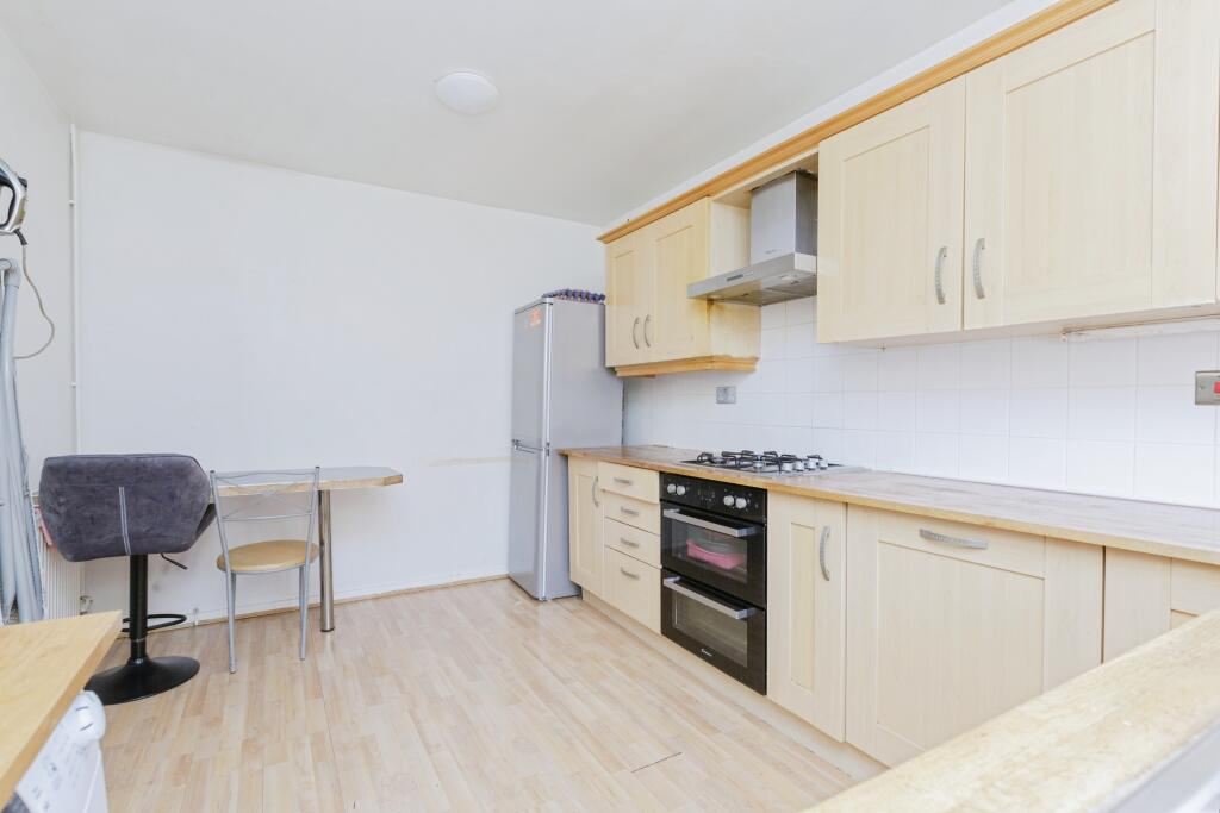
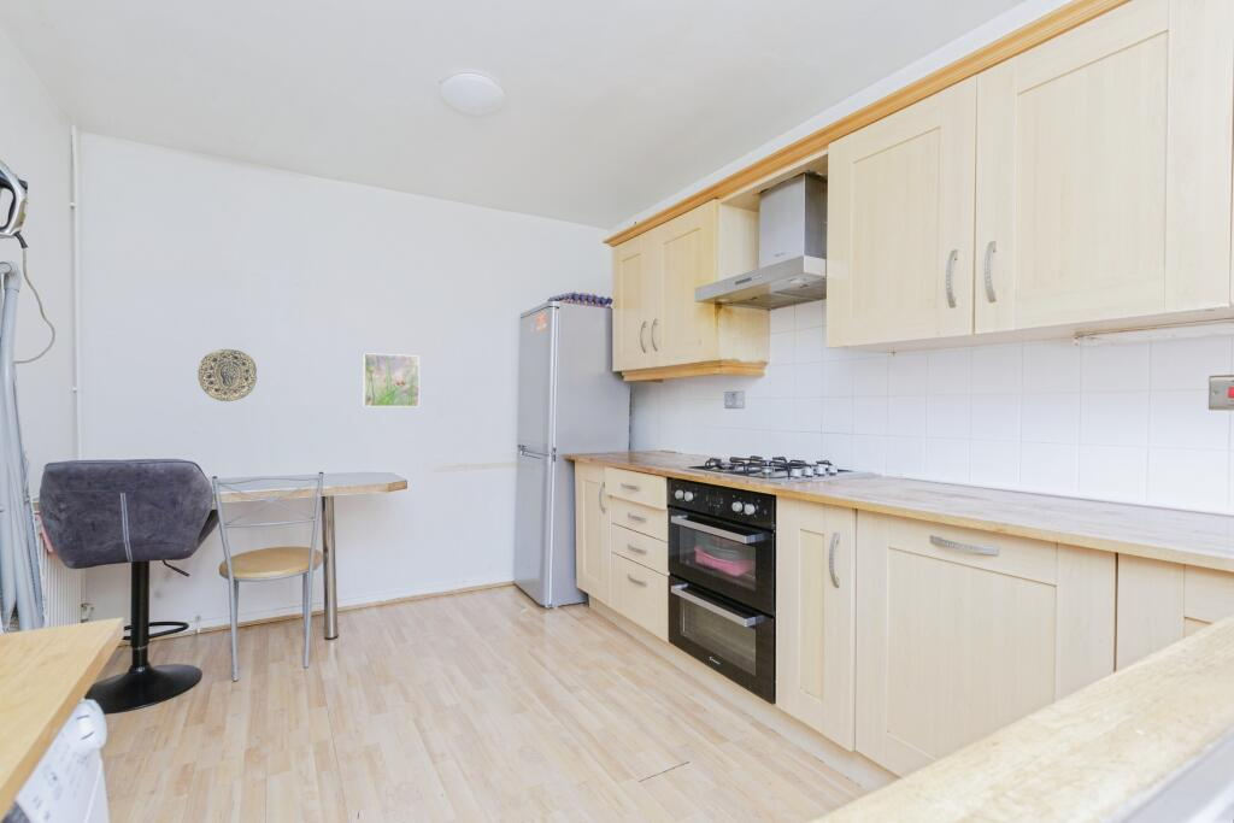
+ decorative plate [196,348,258,402]
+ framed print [363,352,421,408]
